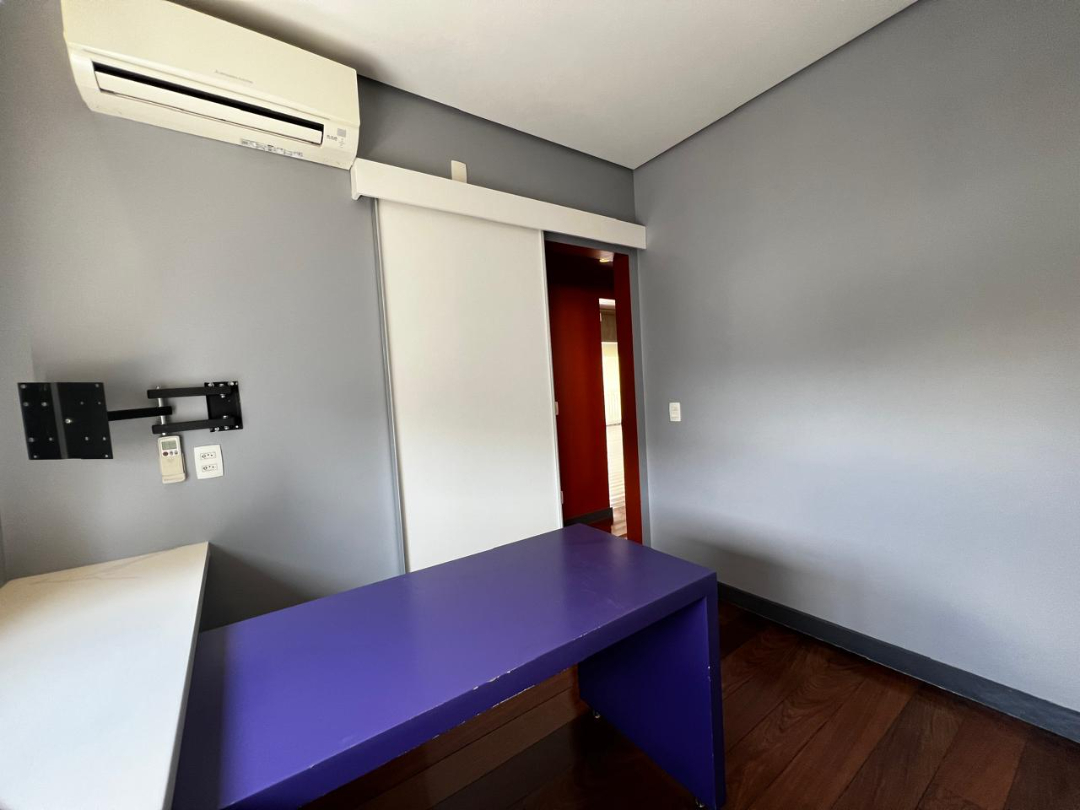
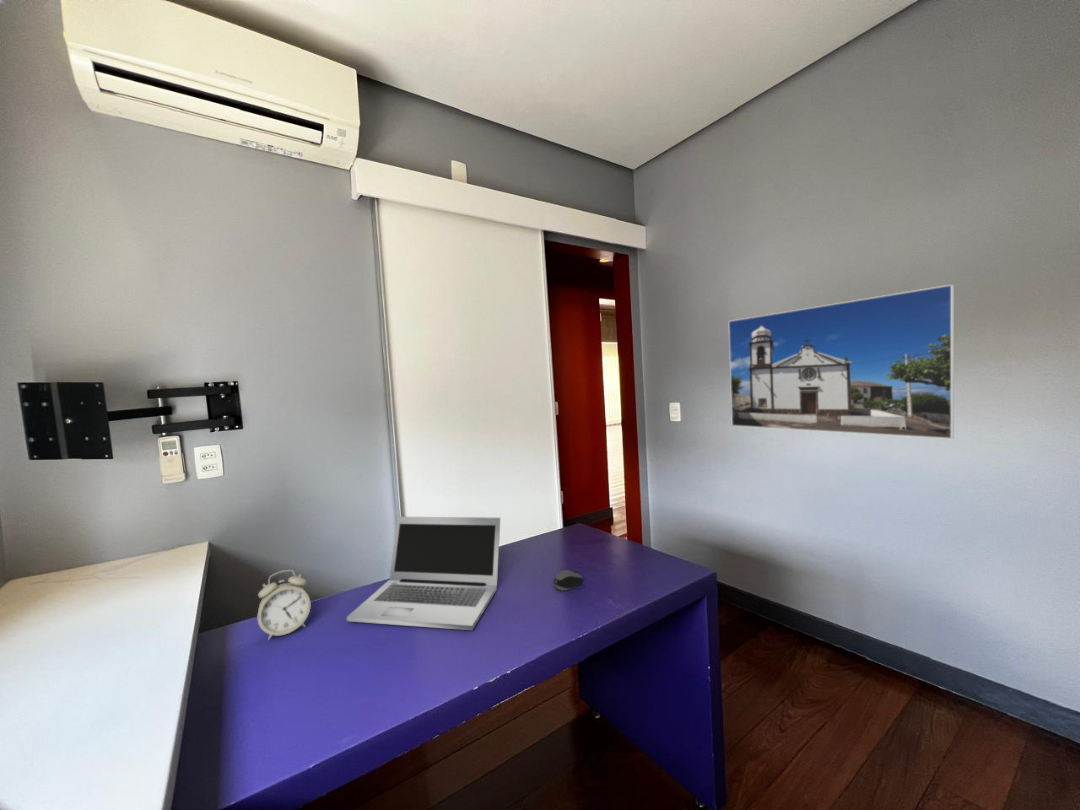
+ computer mouse [553,569,584,592]
+ laptop [346,516,501,631]
+ alarm clock [257,569,311,641]
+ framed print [727,283,955,440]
